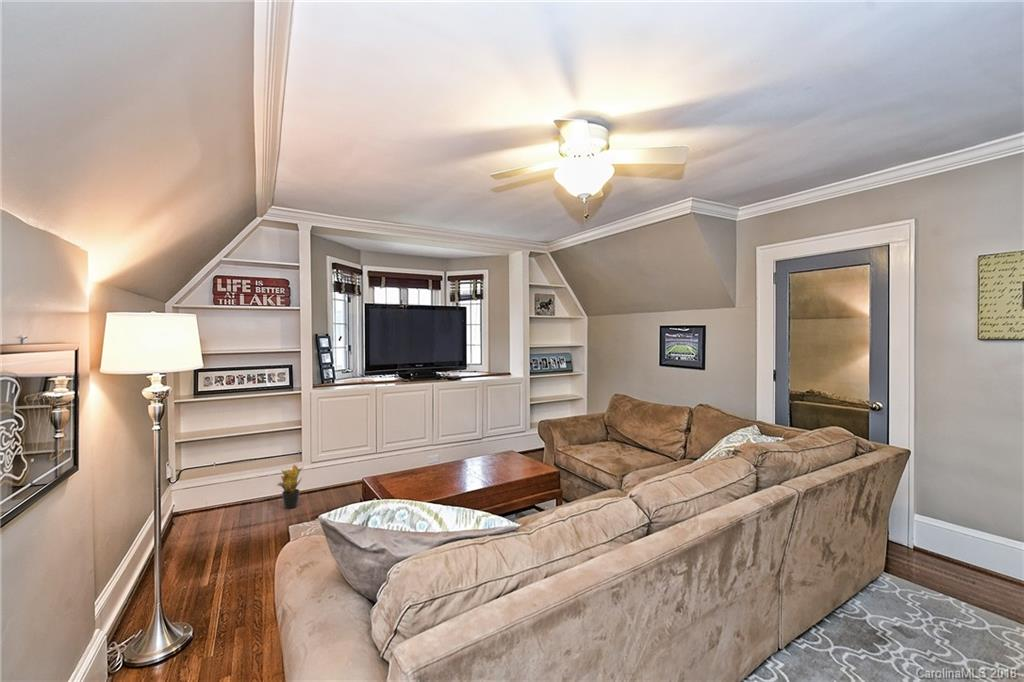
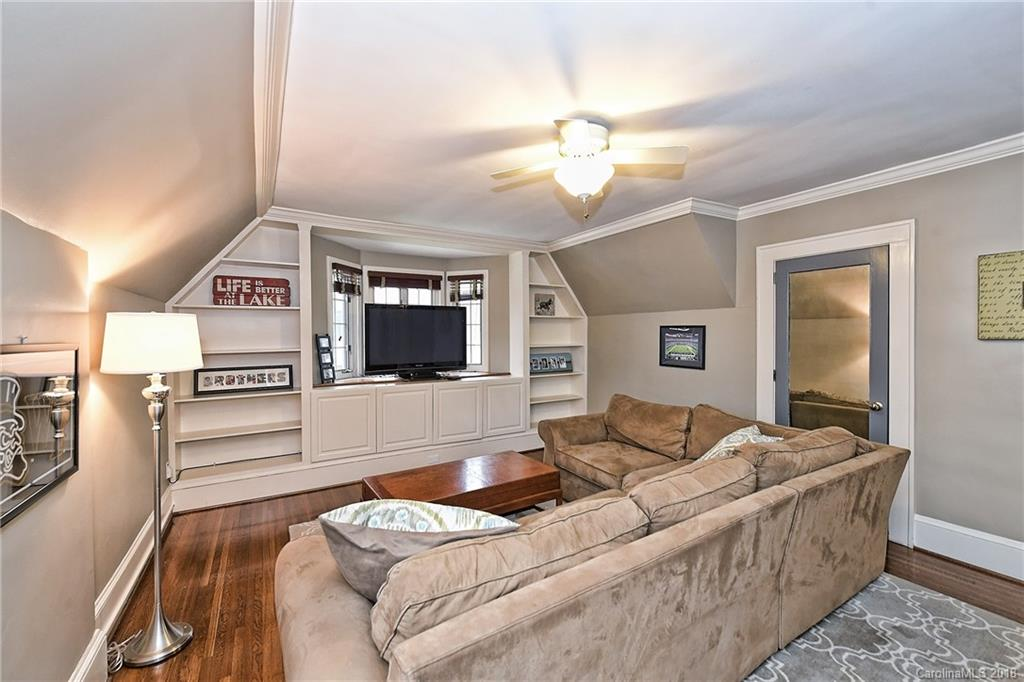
- potted plant [275,464,305,510]
